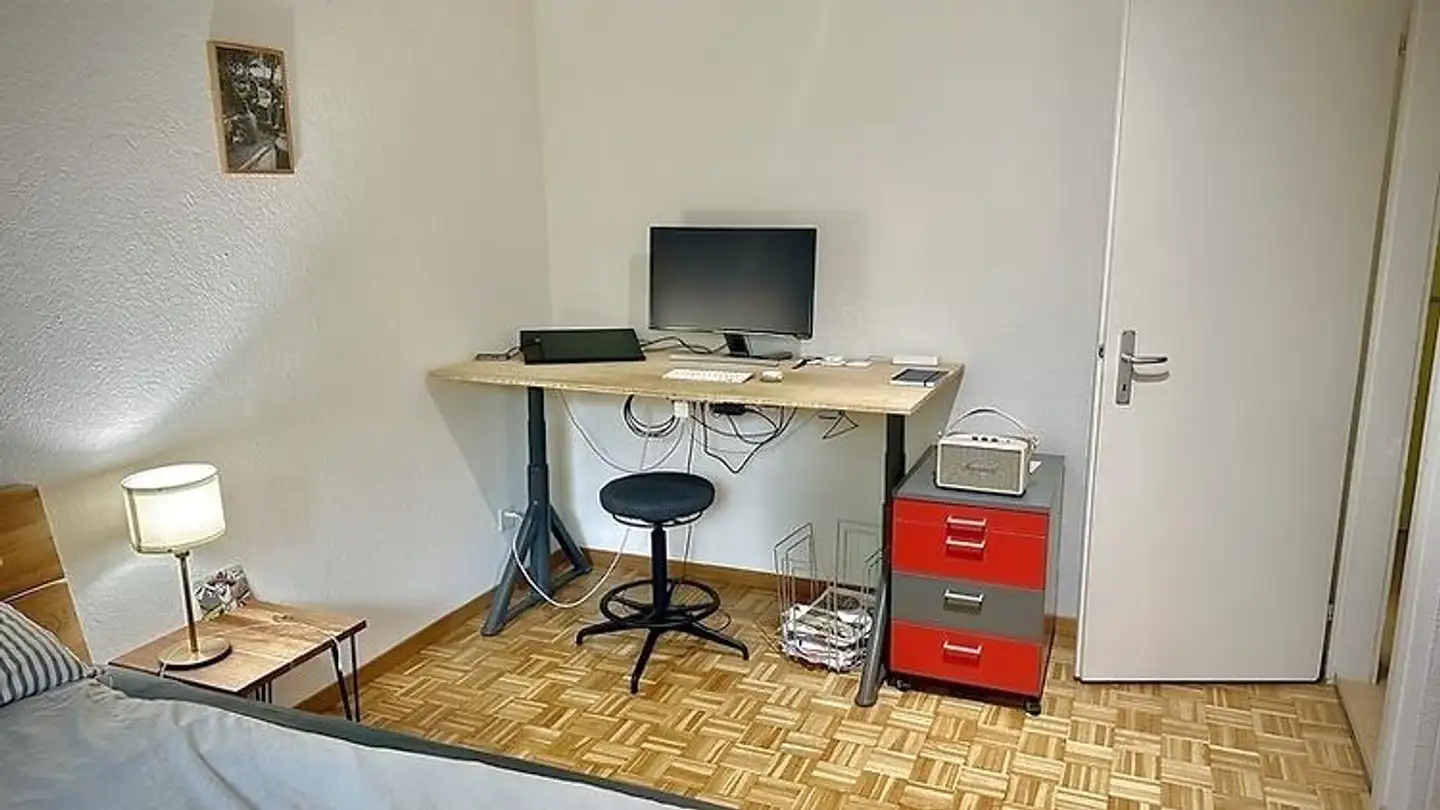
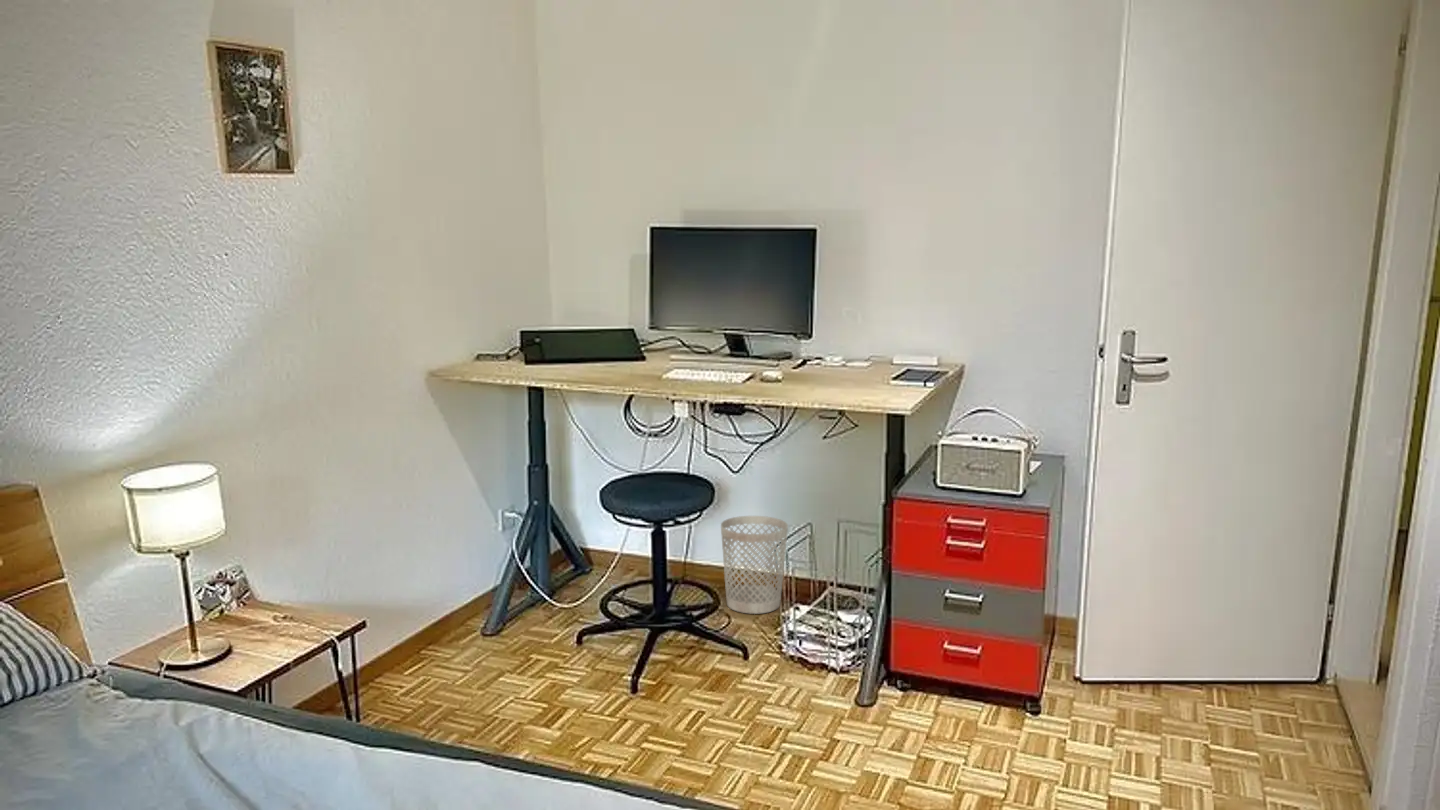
+ wastebasket [720,515,789,615]
